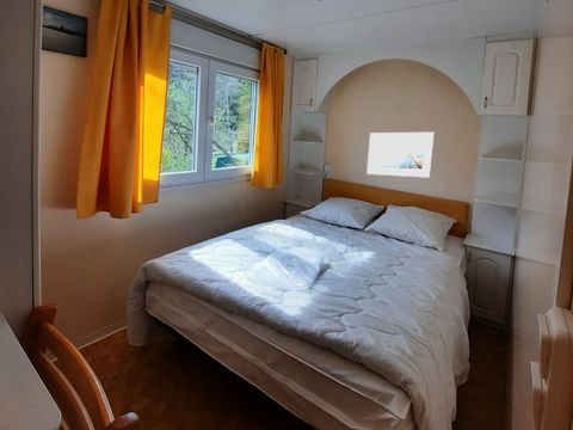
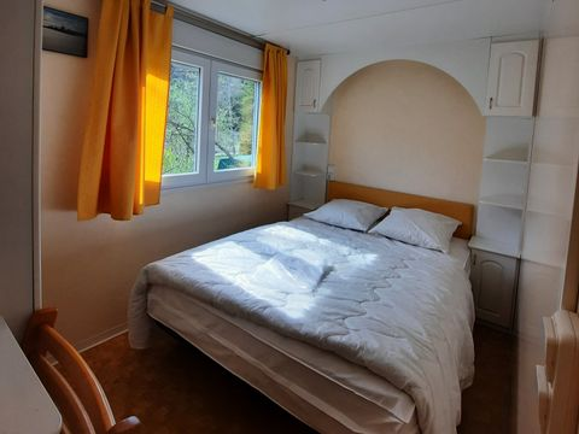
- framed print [365,131,436,179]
